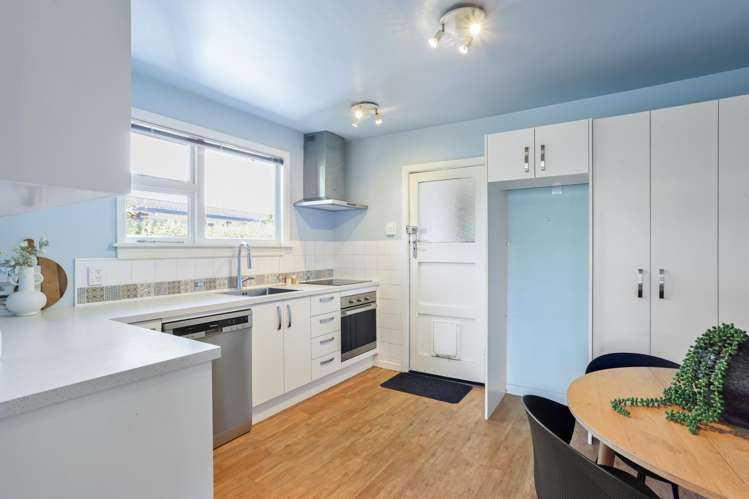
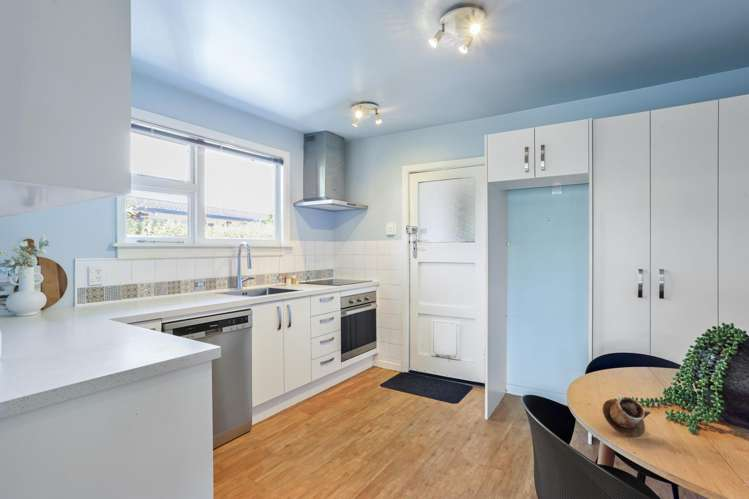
+ mug [602,396,652,438]
